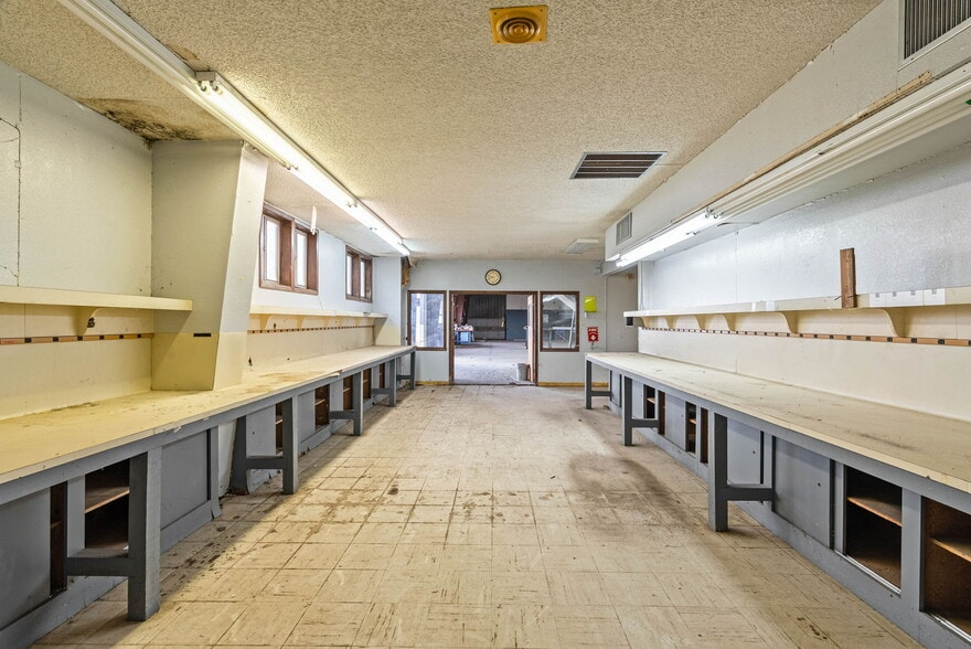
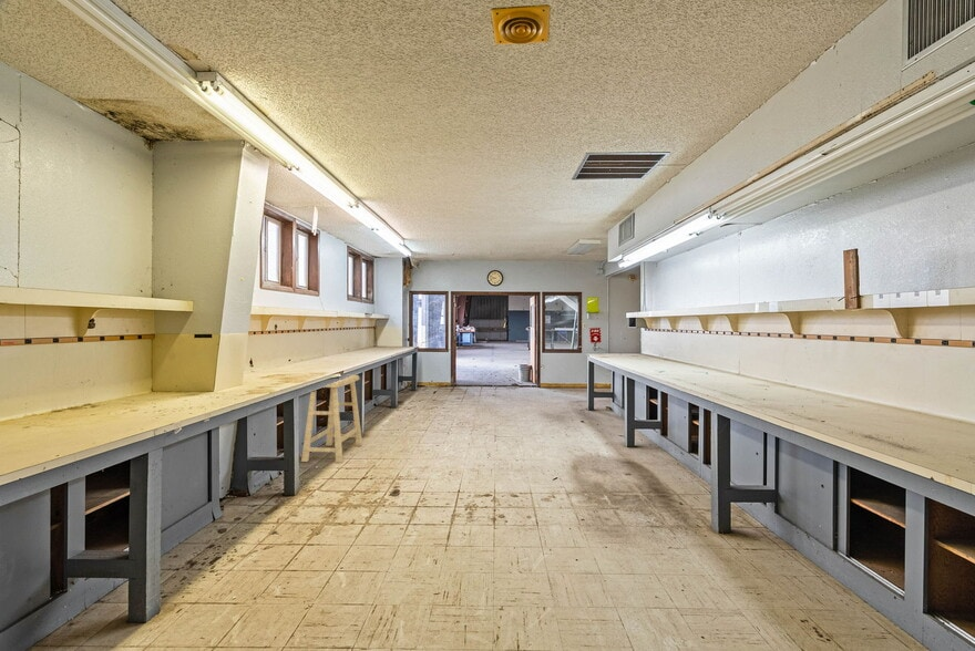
+ stool [300,374,363,464]
